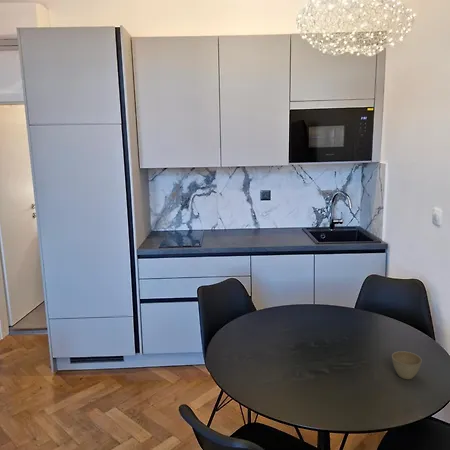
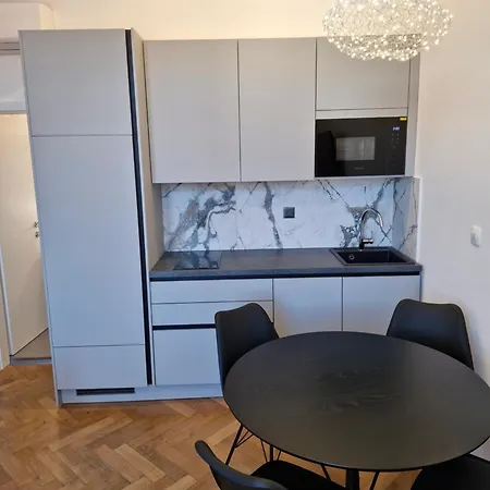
- flower pot [391,350,423,380]
